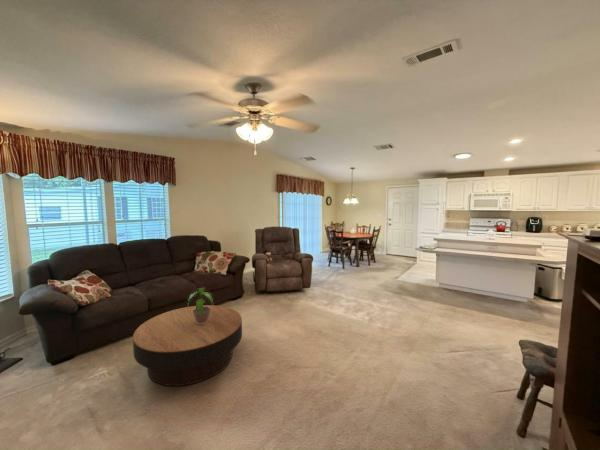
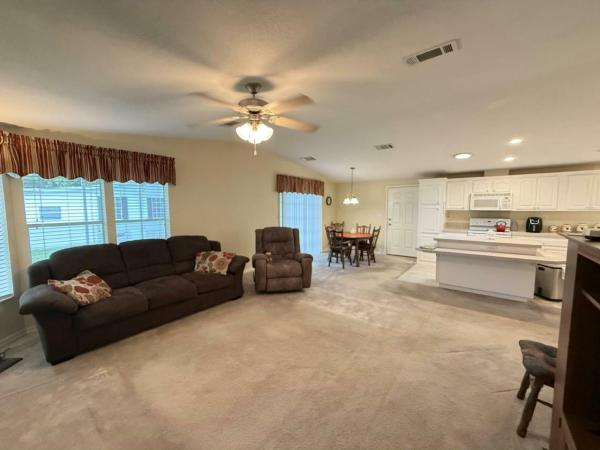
- coffee table [132,304,243,387]
- potted plant [187,287,214,324]
